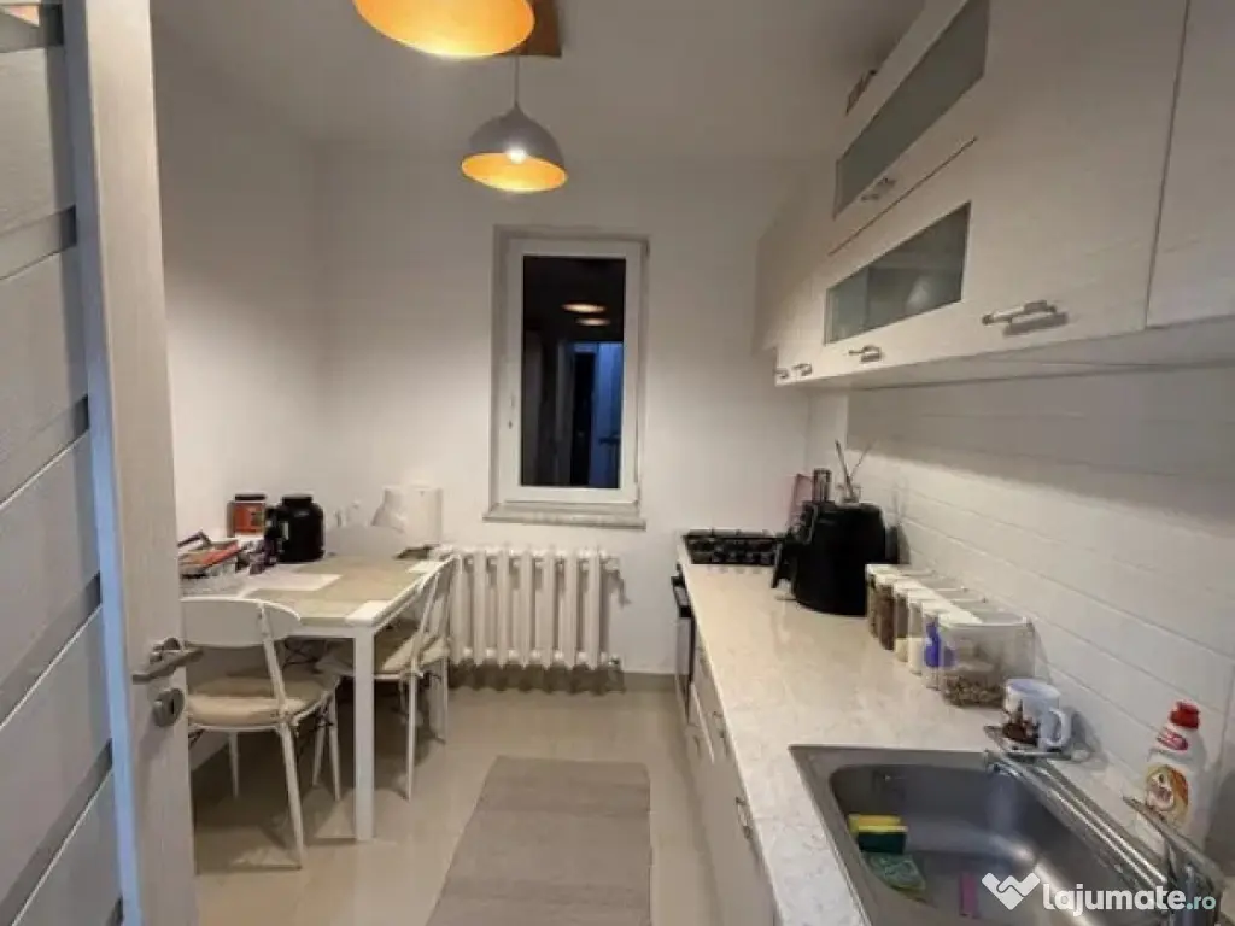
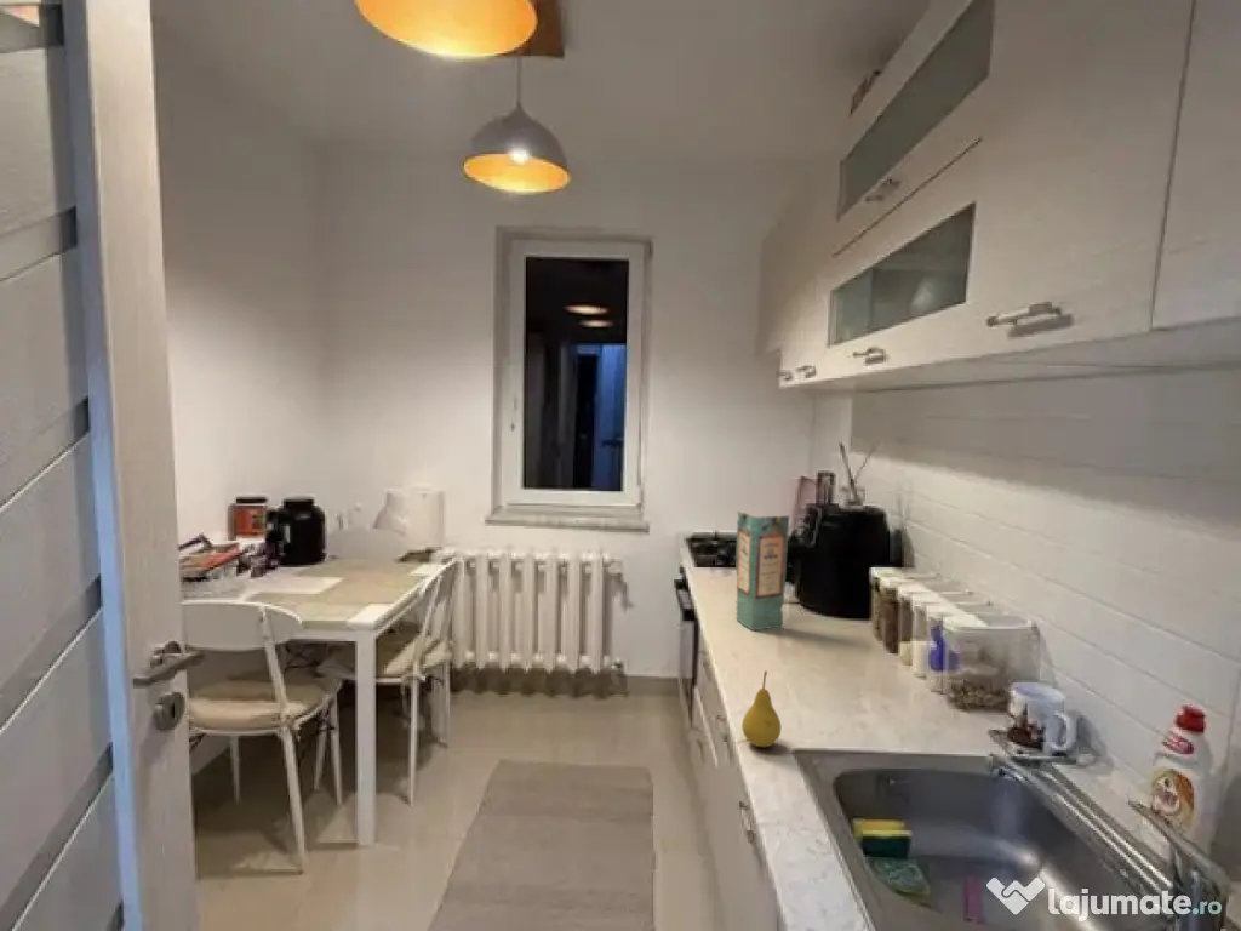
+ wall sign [734,510,790,632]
+ fruit [740,670,782,748]
